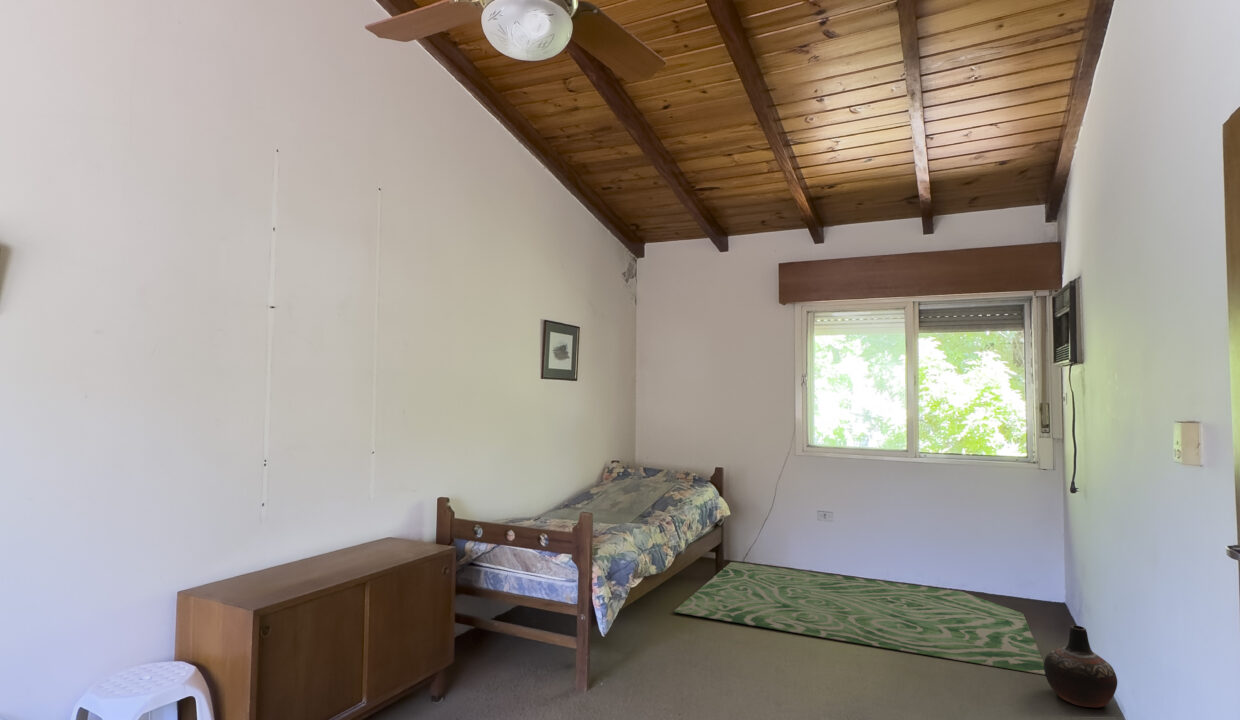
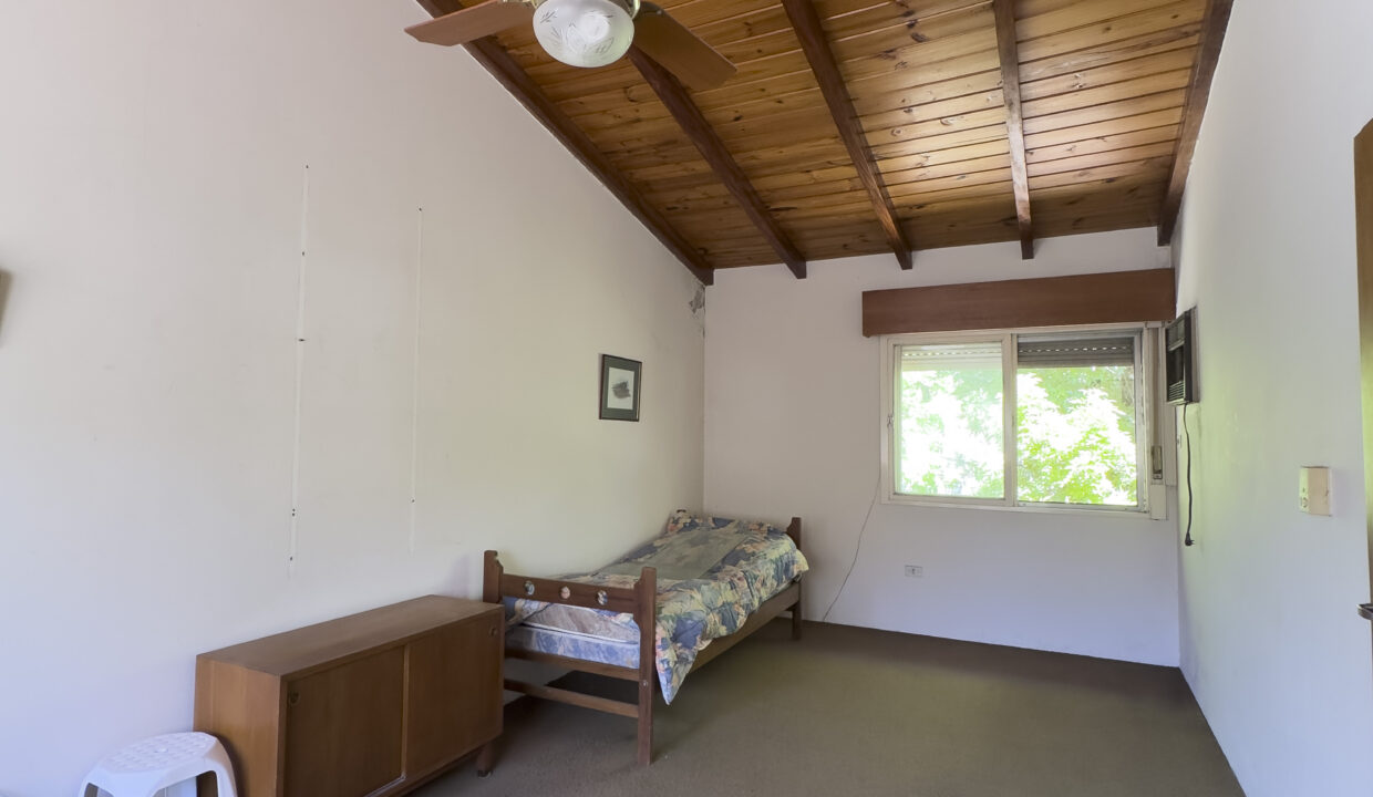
- vase [1043,624,1118,708]
- rug [673,561,1046,676]
